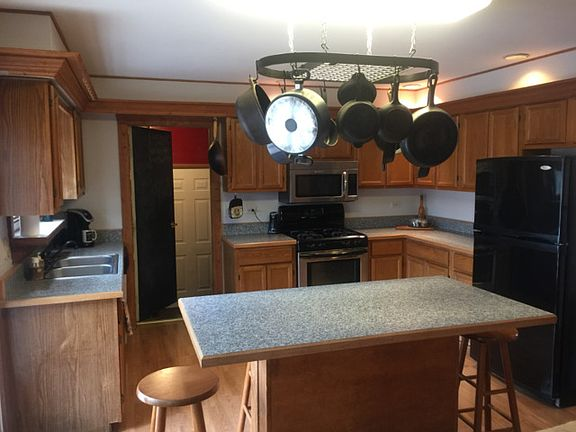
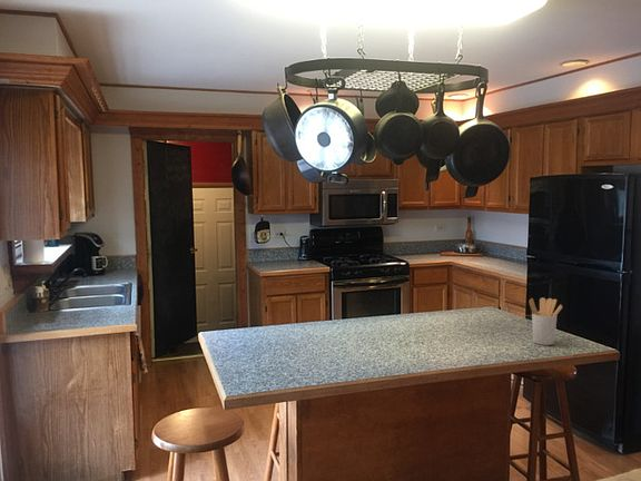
+ utensil holder [527,297,563,346]
